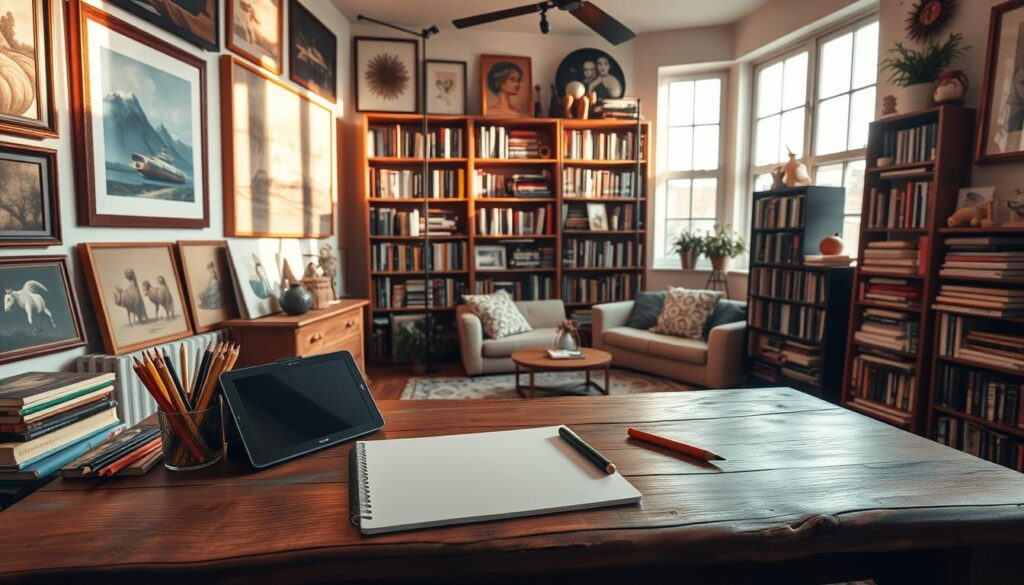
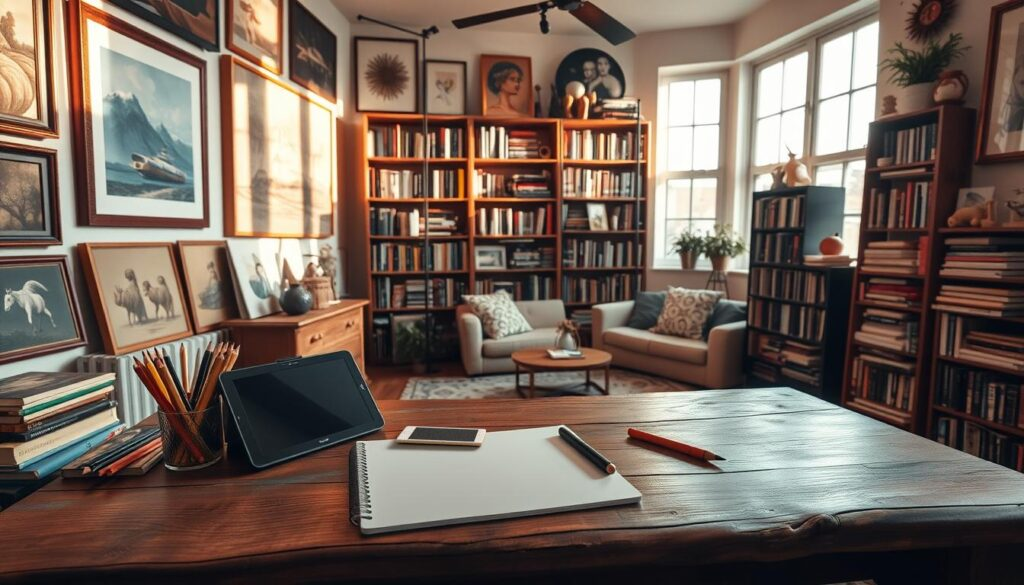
+ cell phone [396,425,487,447]
